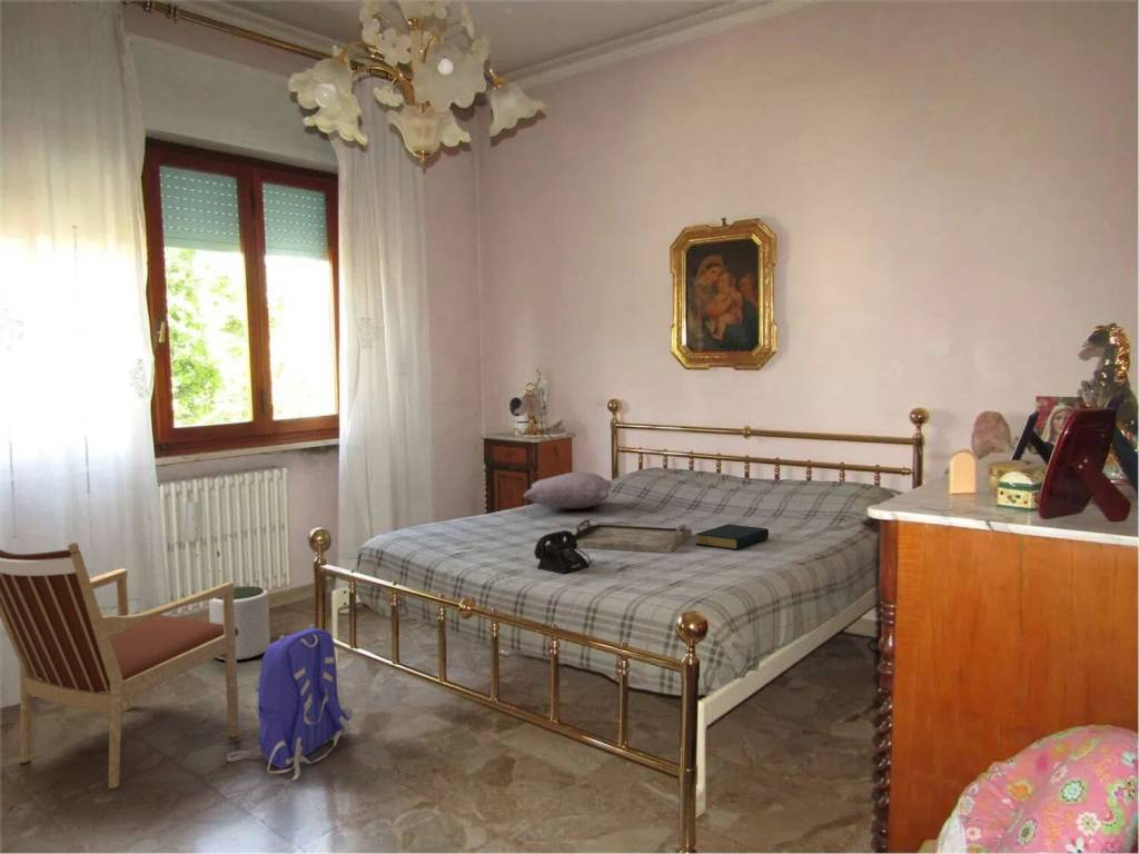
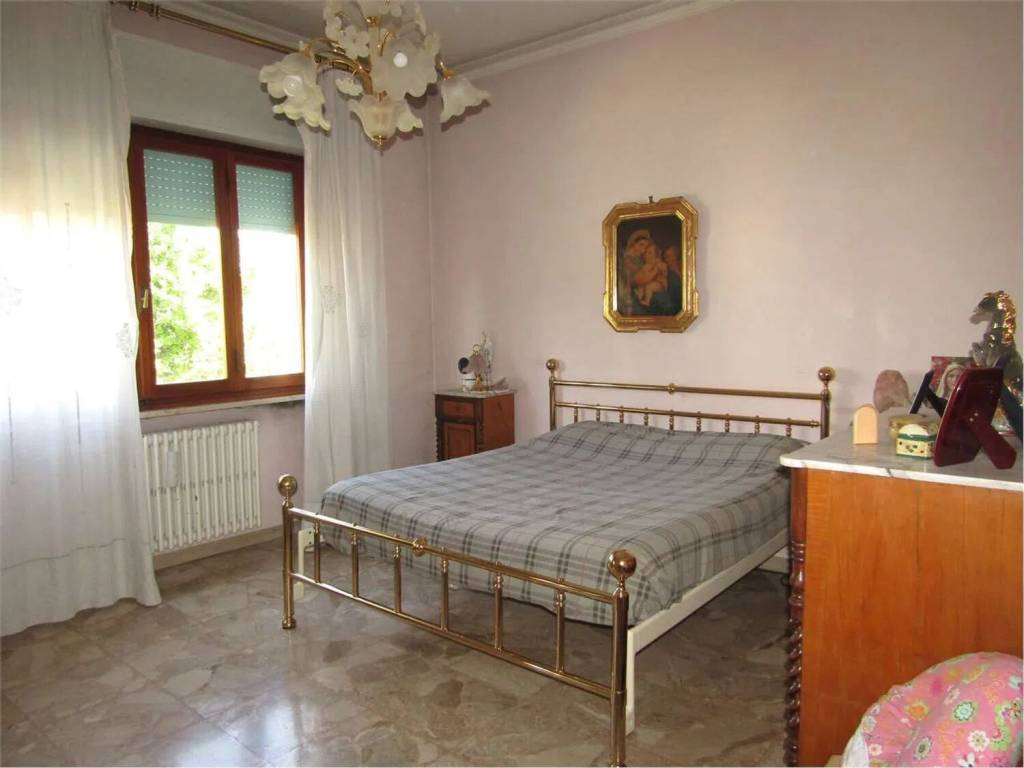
- armchair [0,542,239,790]
- serving tray [573,518,693,554]
- pillow [522,471,613,510]
- backpack [226,623,354,781]
- plant pot [208,585,271,662]
- hardback book [694,523,770,550]
- telephone [533,529,592,575]
